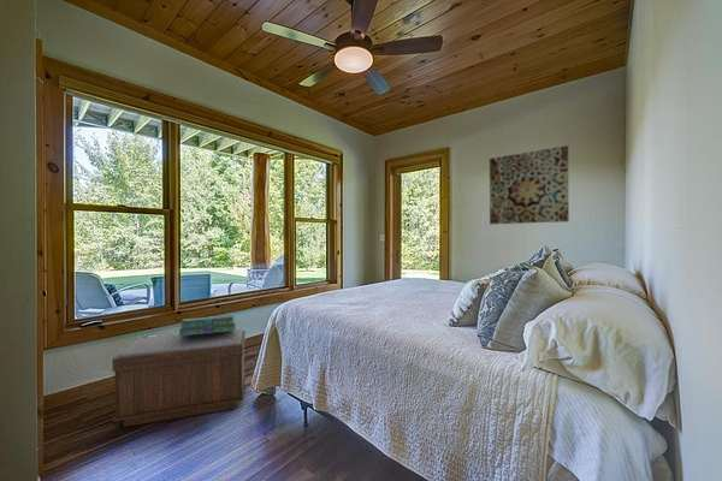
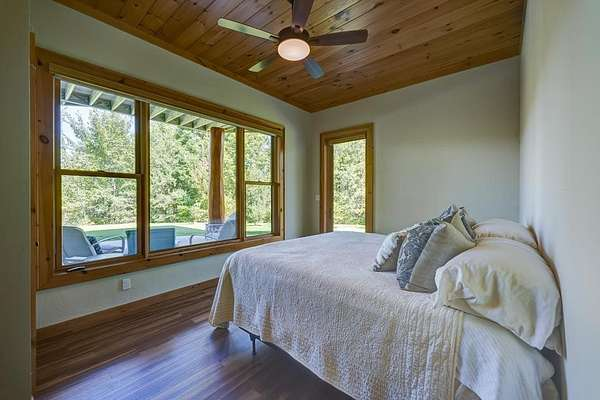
- wall art [489,144,570,225]
- bench [111,328,247,428]
- stack of books [178,314,237,335]
